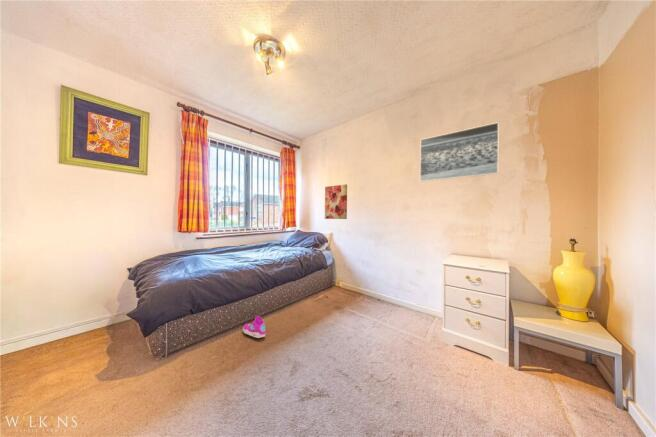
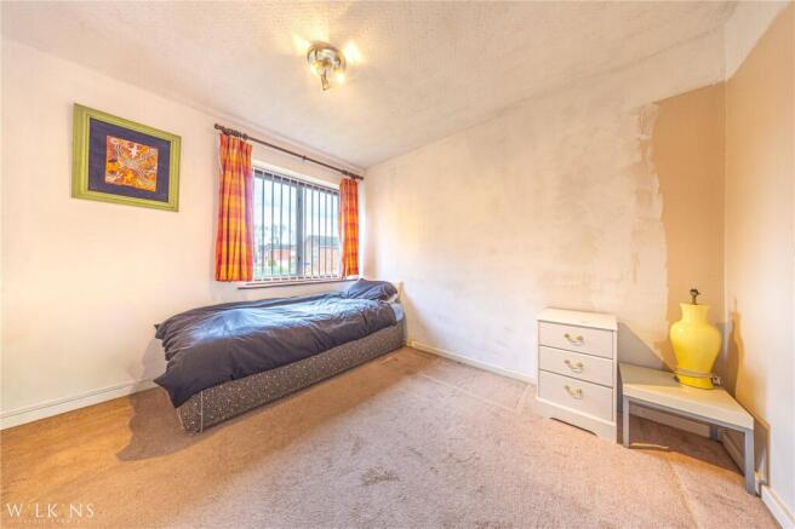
- wall art [324,183,348,220]
- shoe [242,315,267,339]
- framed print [419,121,500,182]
